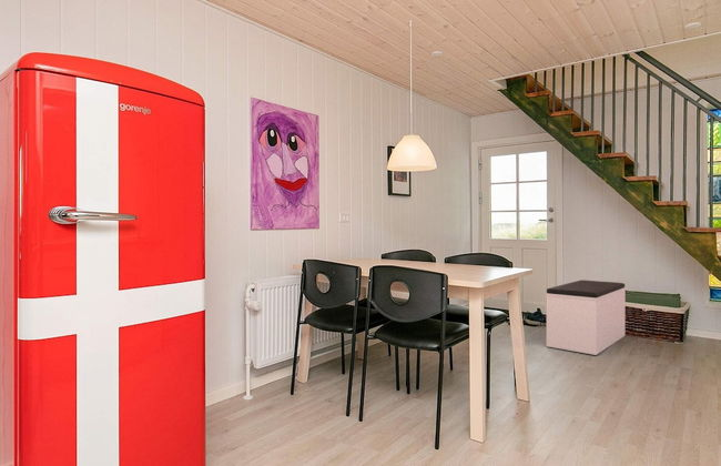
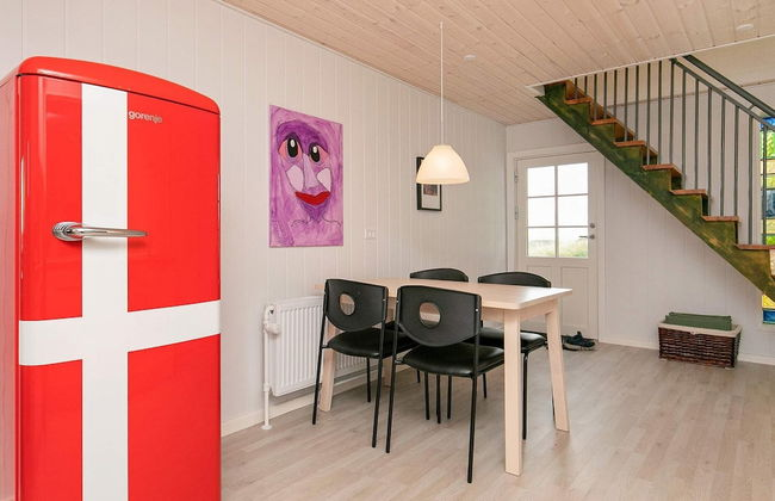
- bench [545,278,627,356]
